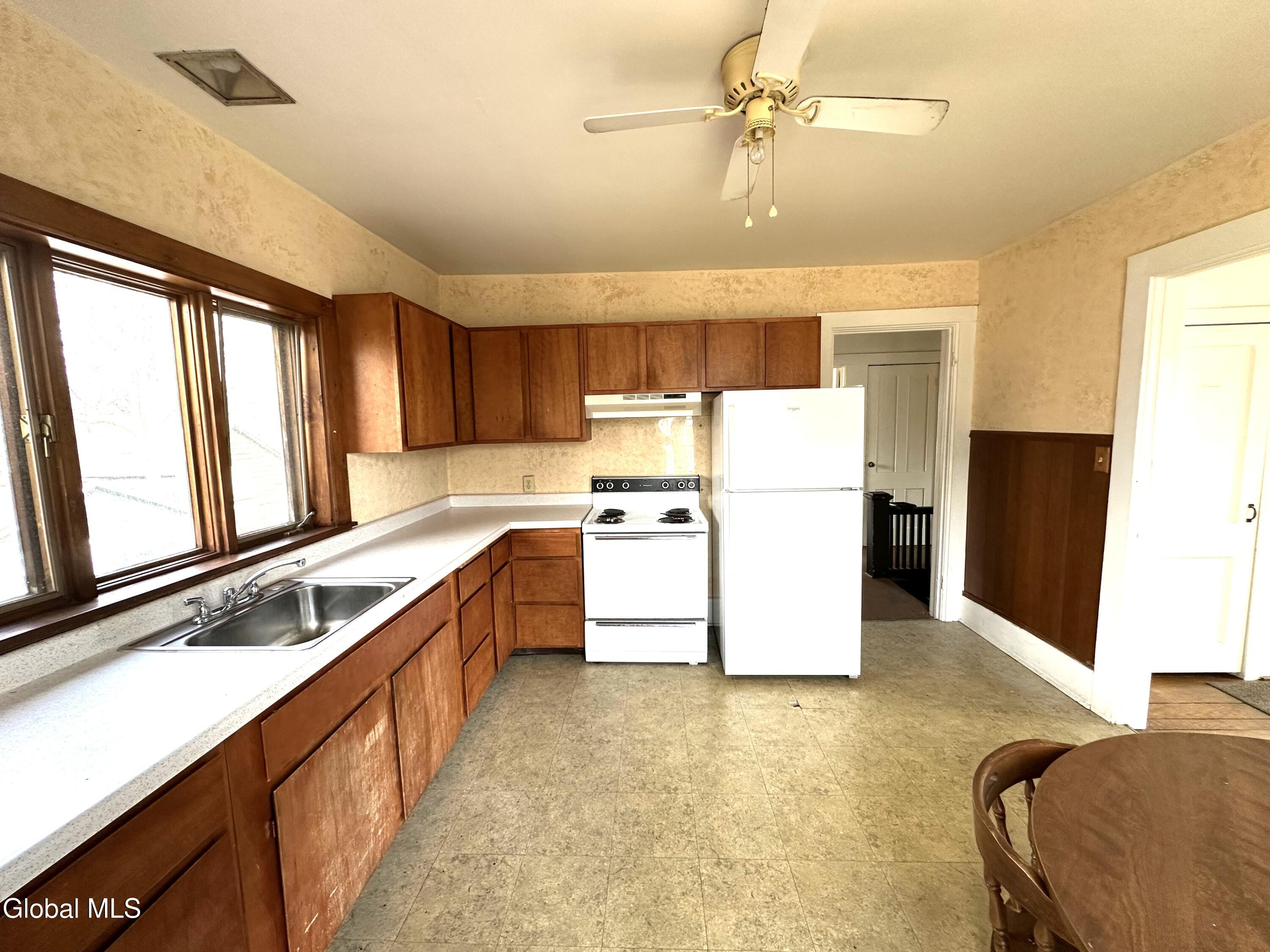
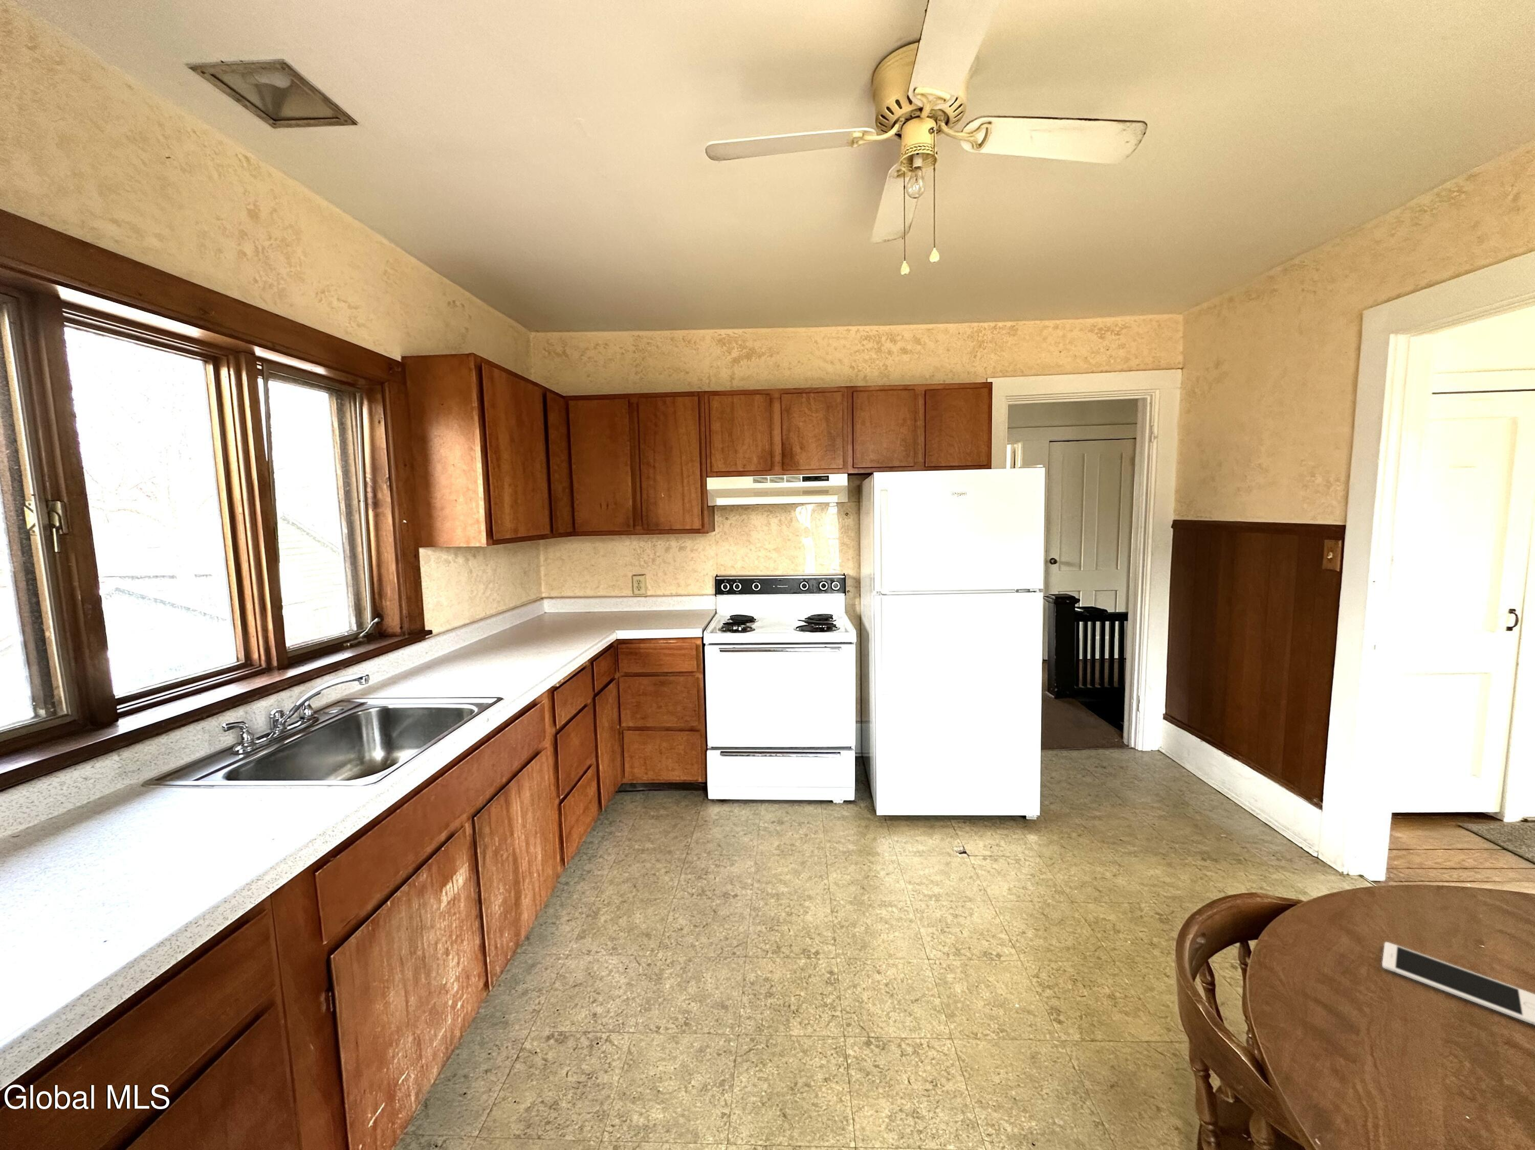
+ cell phone [1382,941,1535,1026]
